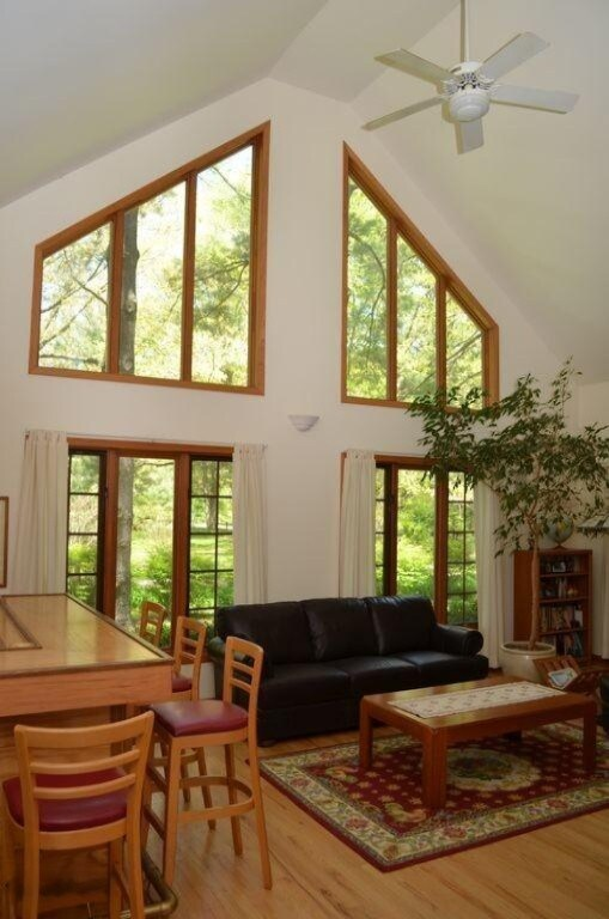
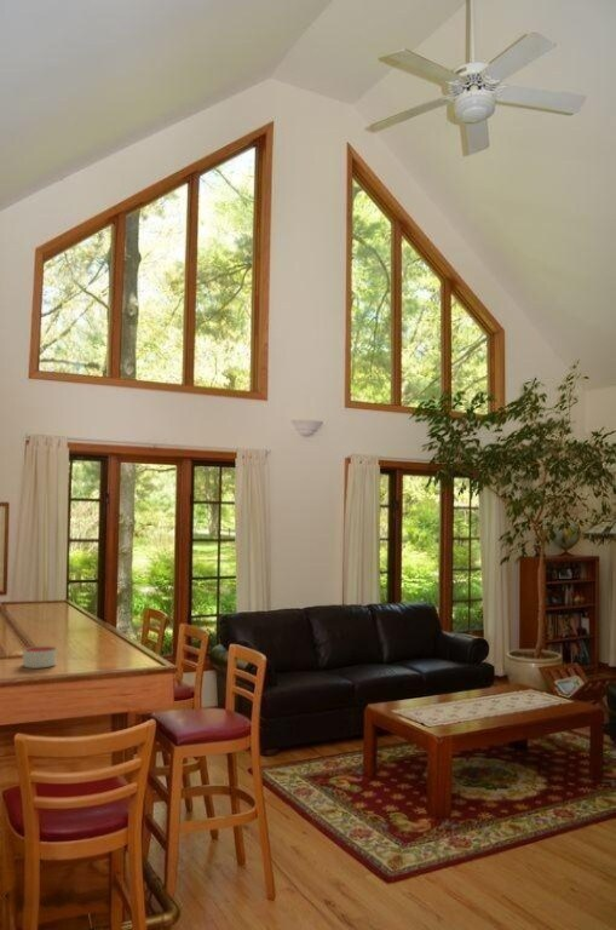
+ candle [22,645,58,670]
